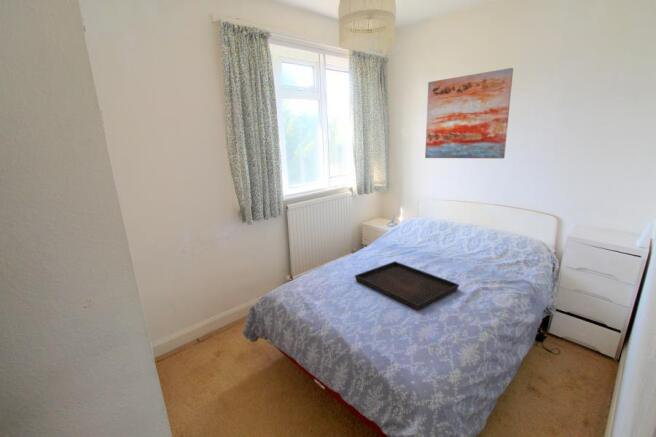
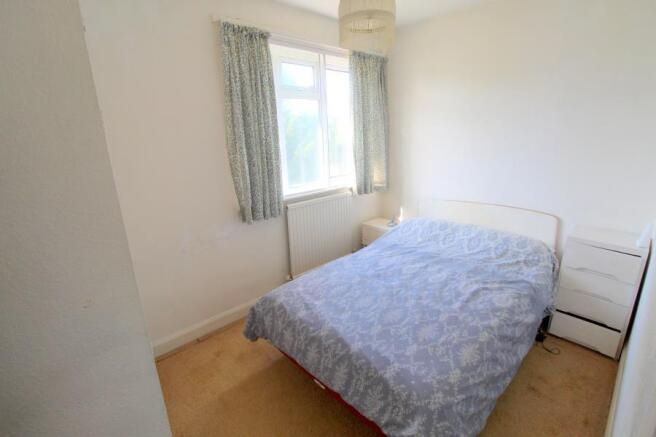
- wall art [424,67,514,159]
- serving tray [354,260,460,311]
